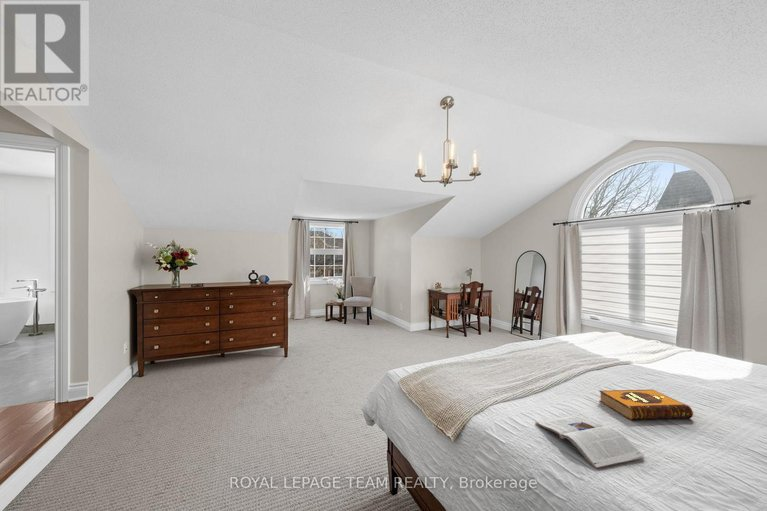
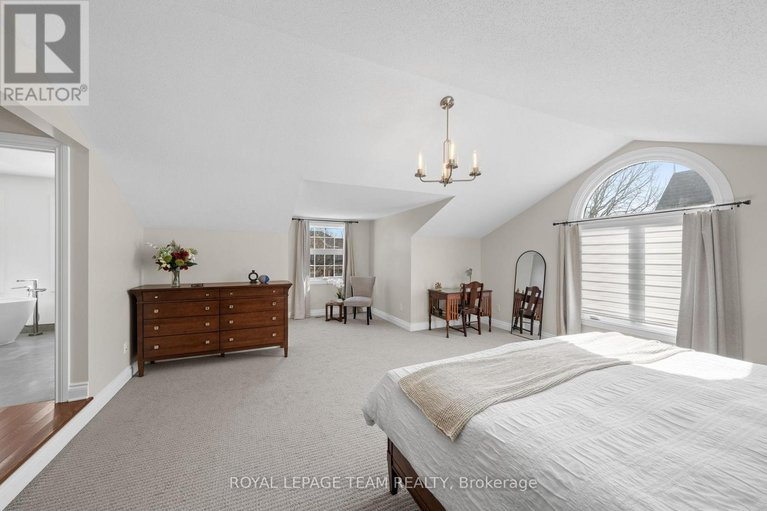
- magazine [534,414,646,469]
- hardback book [598,389,694,421]
